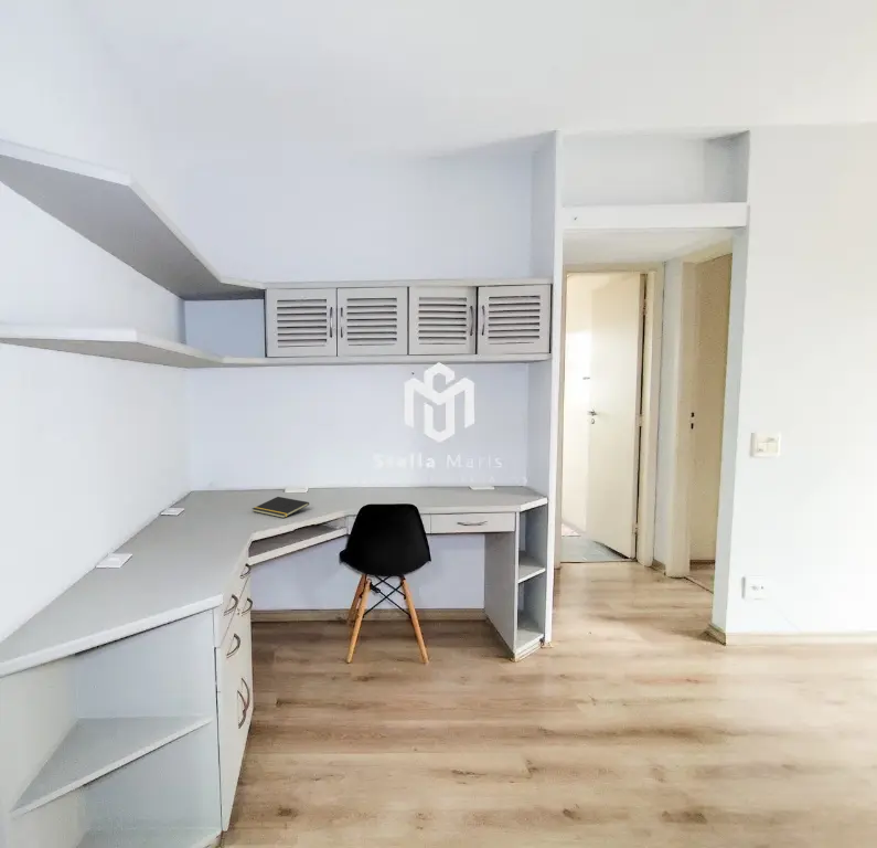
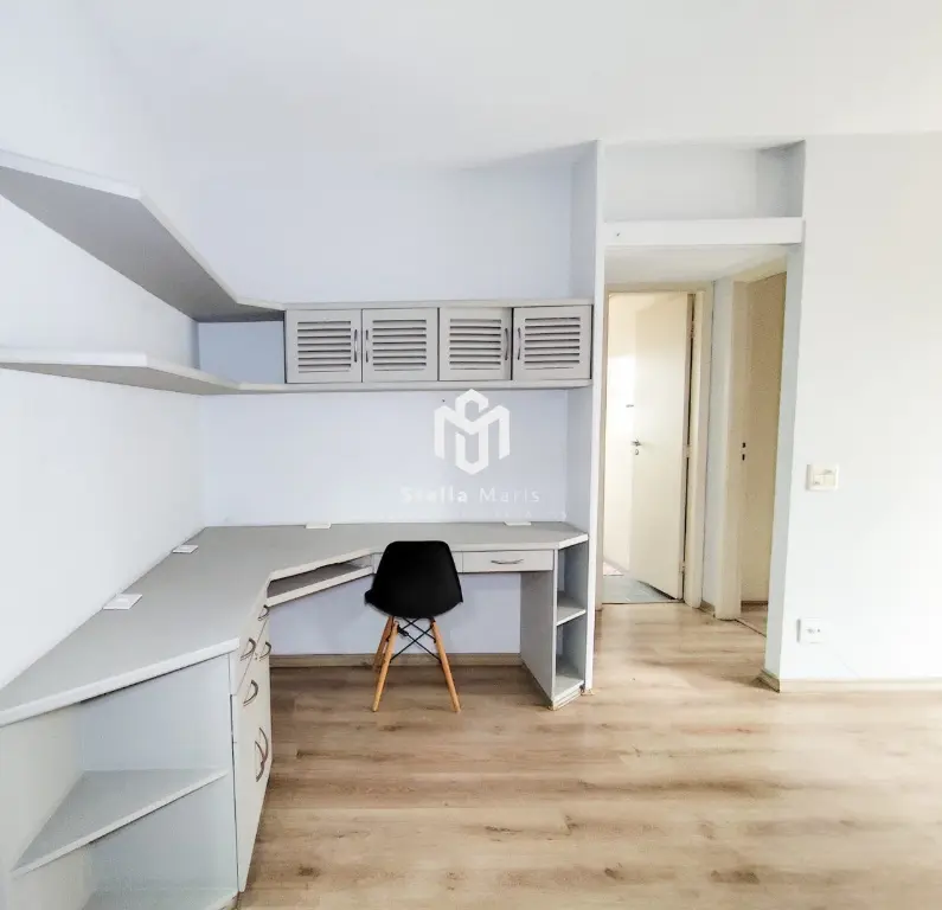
- notepad [252,496,310,519]
